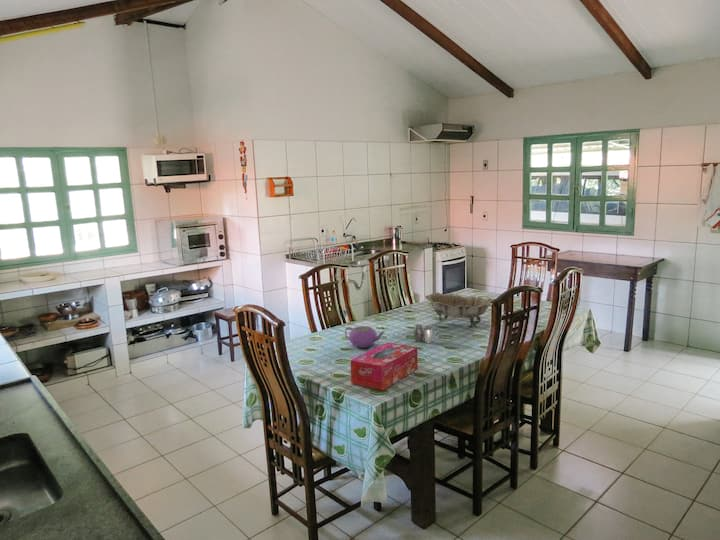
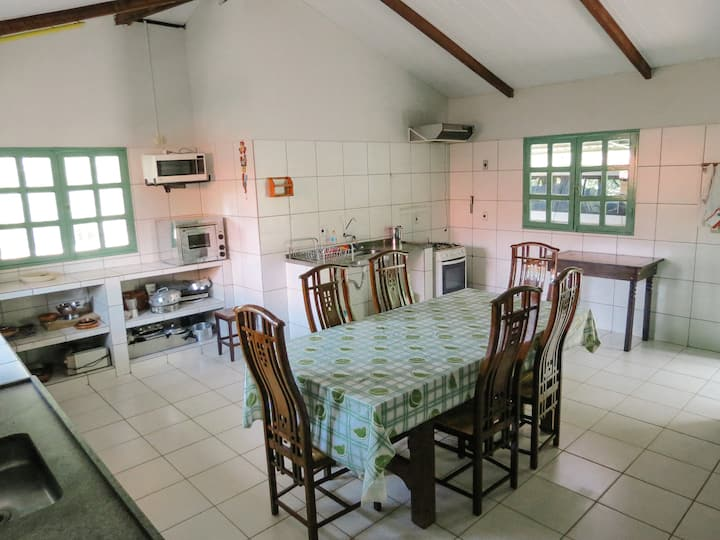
- teapot [344,325,385,349]
- salt and pepper shaker [413,323,434,344]
- decorative bowl [424,291,494,329]
- tissue box [349,341,419,391]
